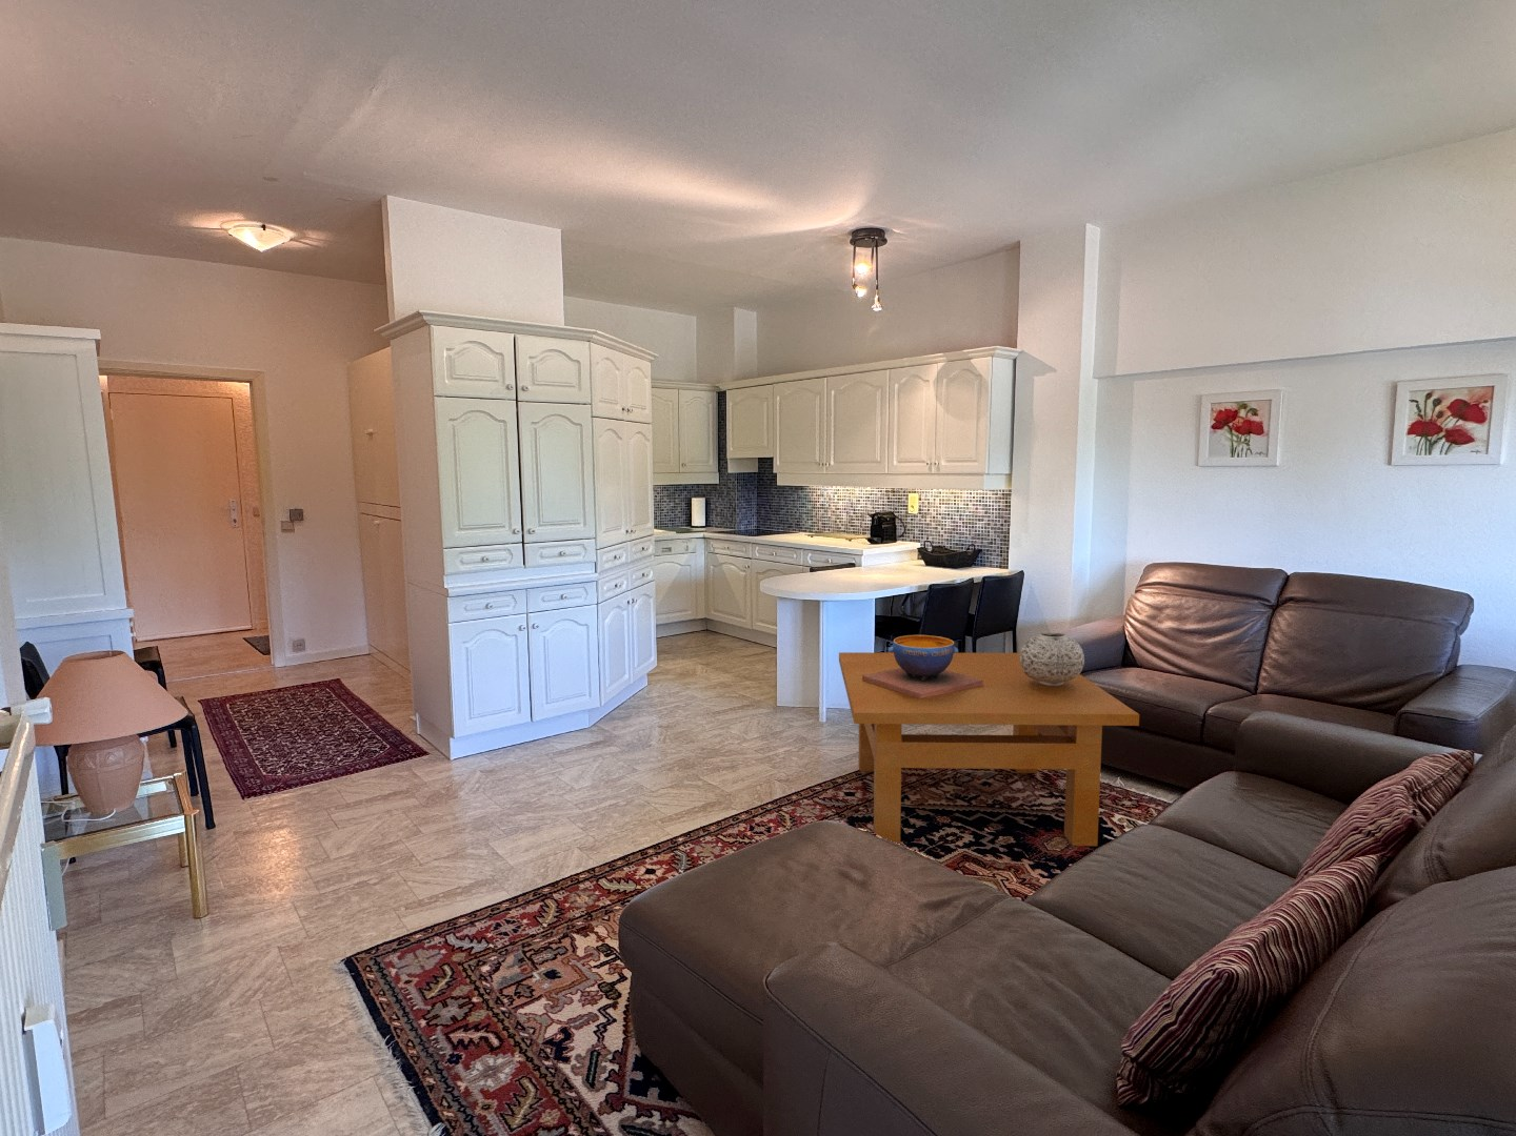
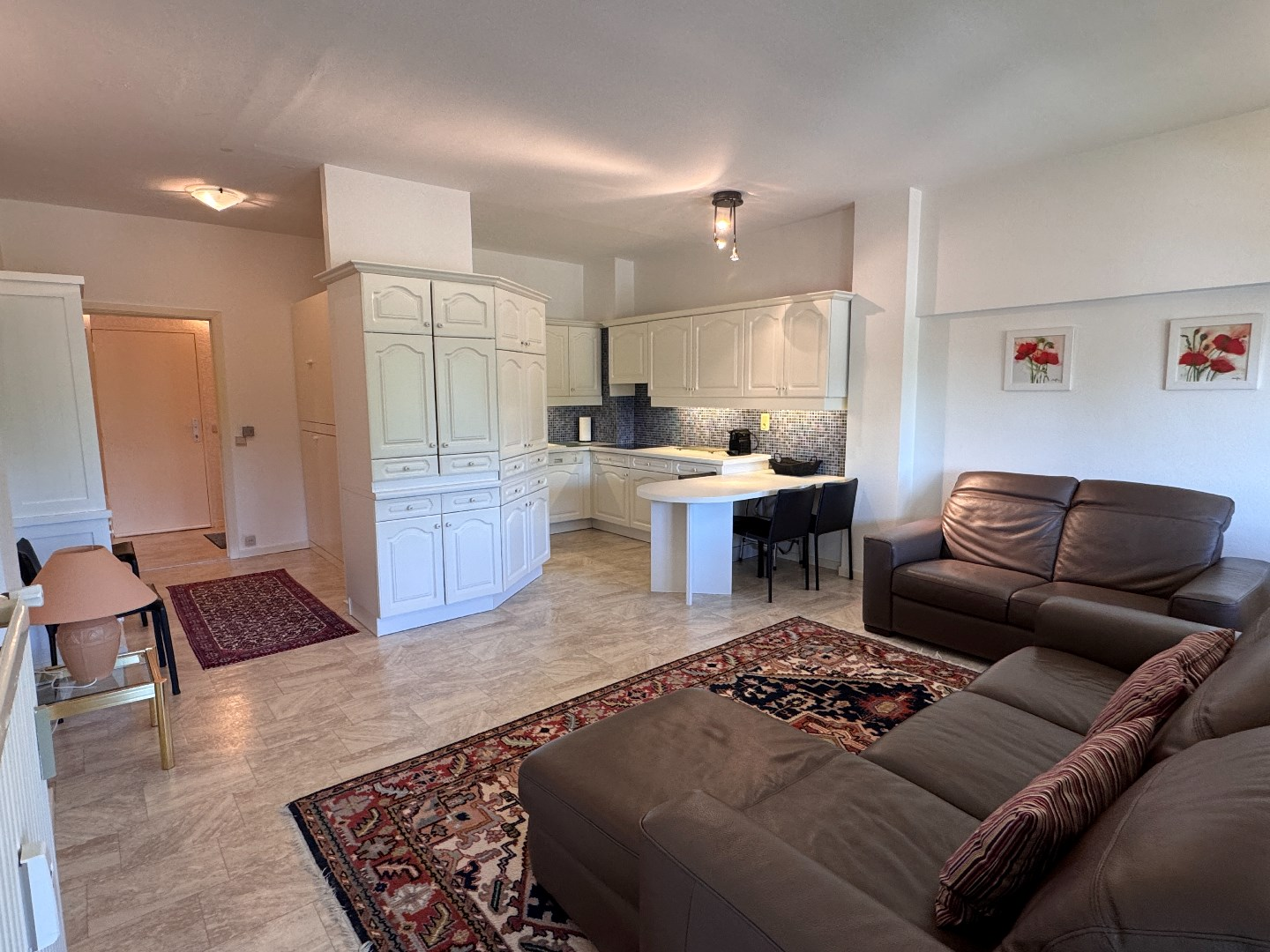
- decorative bowl [862,635,984,698]
- vase [1019,631,1085,686]
- table [838,652,1140,847]
